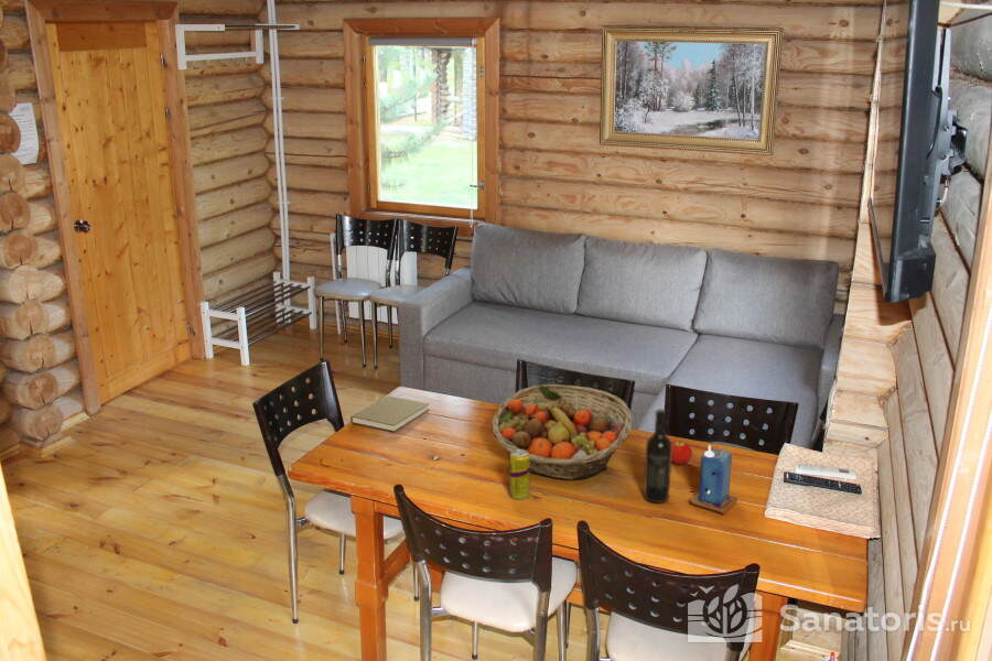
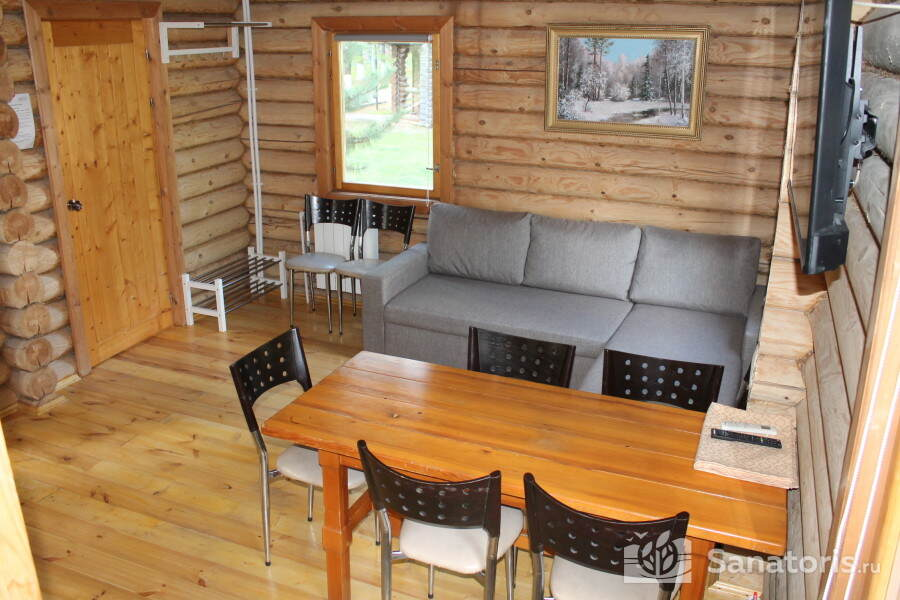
- candle [688,444,738,516]
- wine bottle [643,409,672,505]
- beverage can [509,449,531,500]
- fruit basket [492,383,633,480]
- book [349,394,430,433]
- fruit [671,441,693,466]
